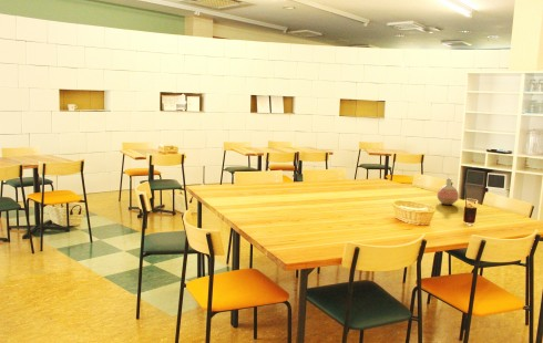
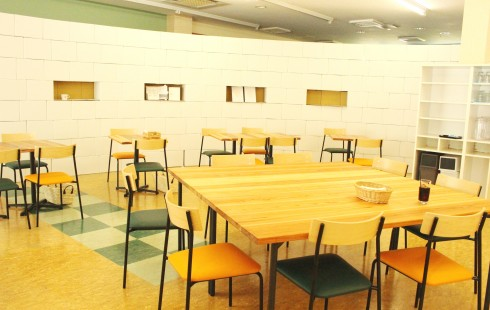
- vase [437,177,460,206]
